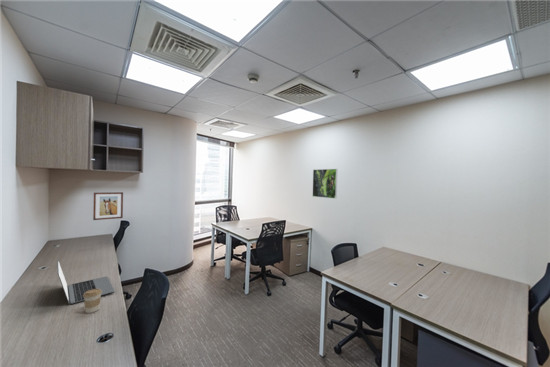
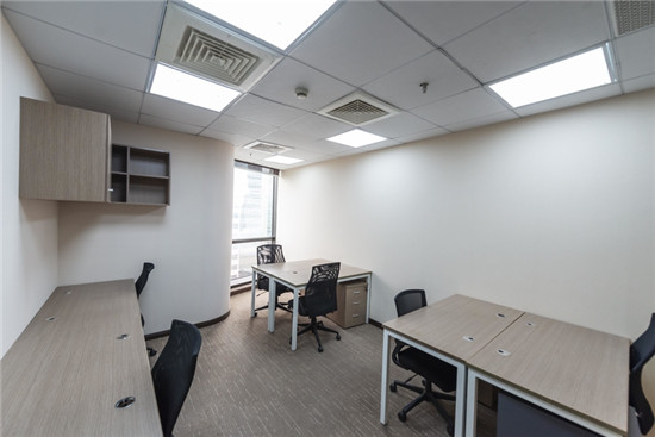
- wall art [92,191,124,221]
- coffee cup [83,289,102,314]
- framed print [312,168,338,200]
- laptop [56,258,115,305]
